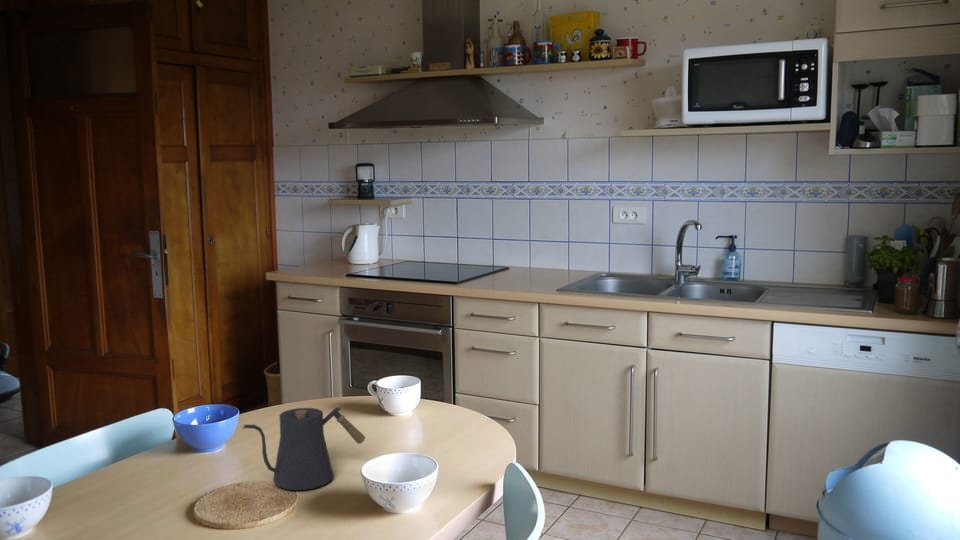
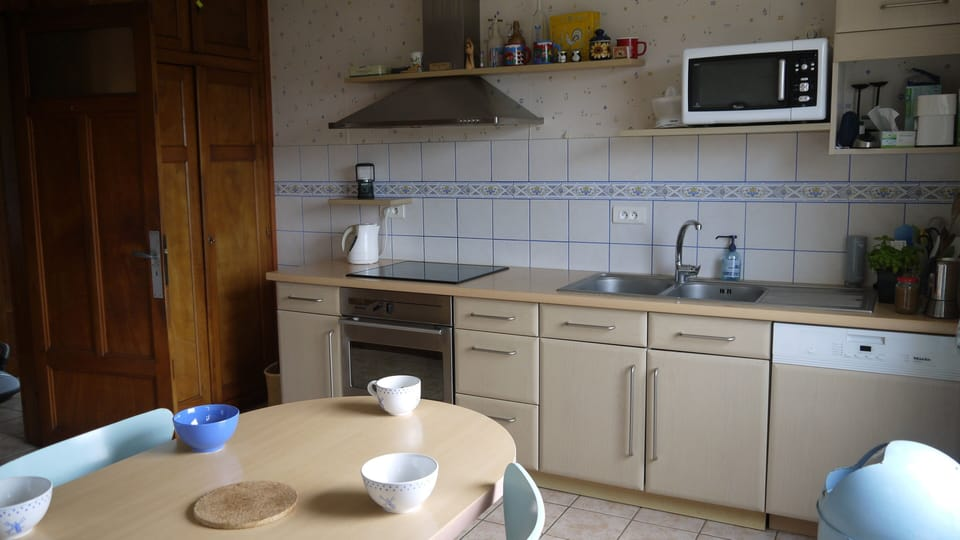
- kettle [241,407,366,491]
